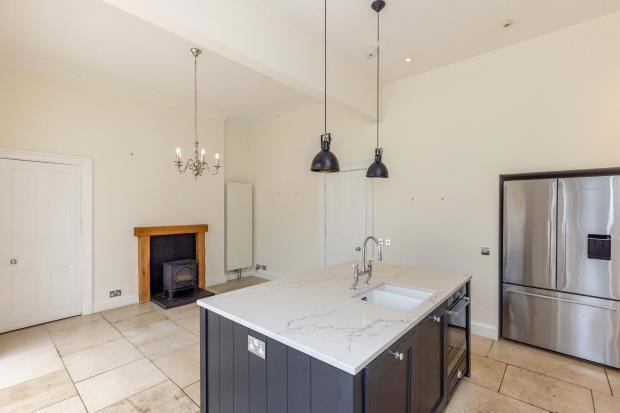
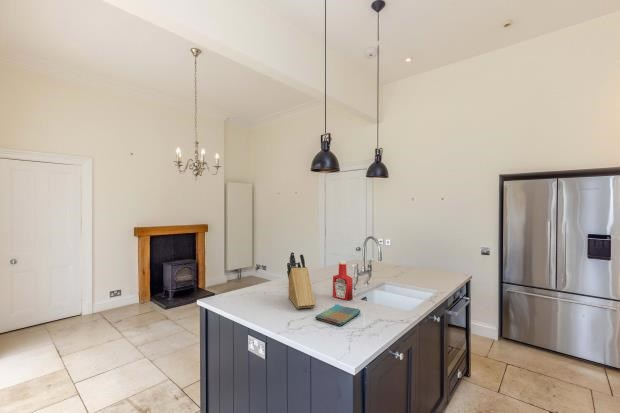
+ soap bottle [332,260,354,301]
+ knife block [286,251,316,310]
+ dish towel [315,303,361,327]
